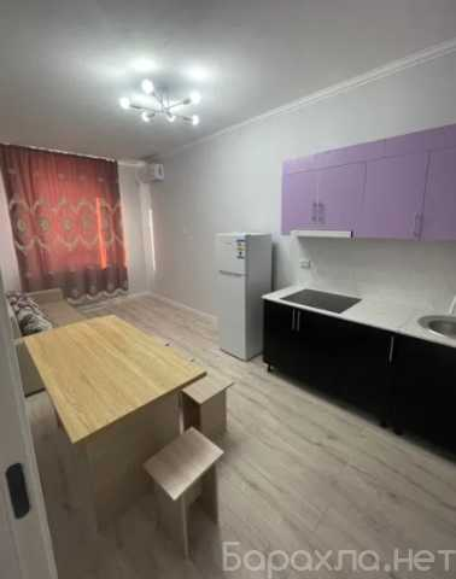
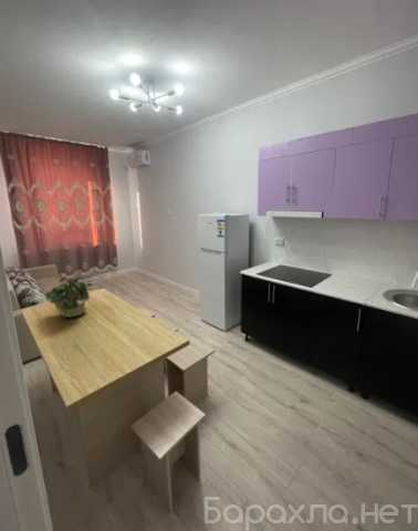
+ potted plant [43,269,94,319]
